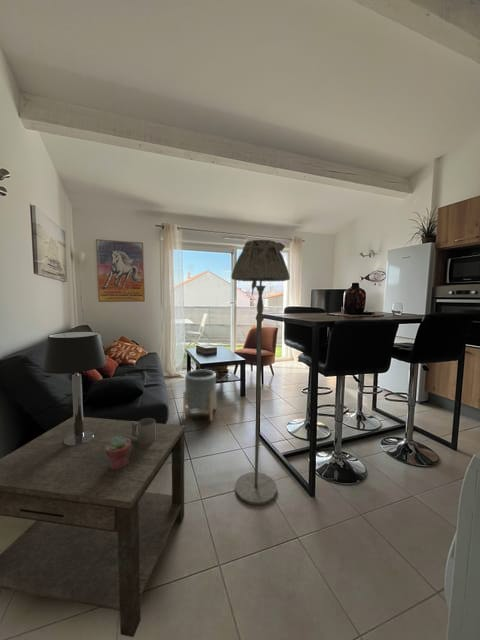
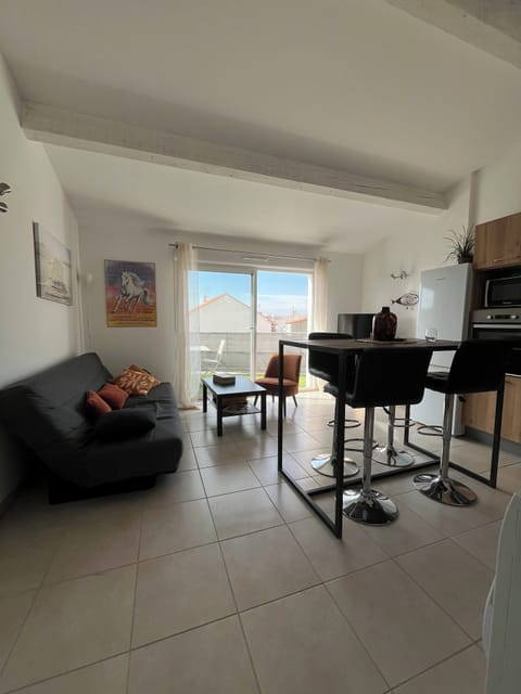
- planter [182,369,217,422]
- mug [131,417,156,445]
- floor lamp [230,239,291,506]
- table lamp [41,330,108,446]
- potted succulent [106,436,131,469]
- side table [0,415,186,638]
